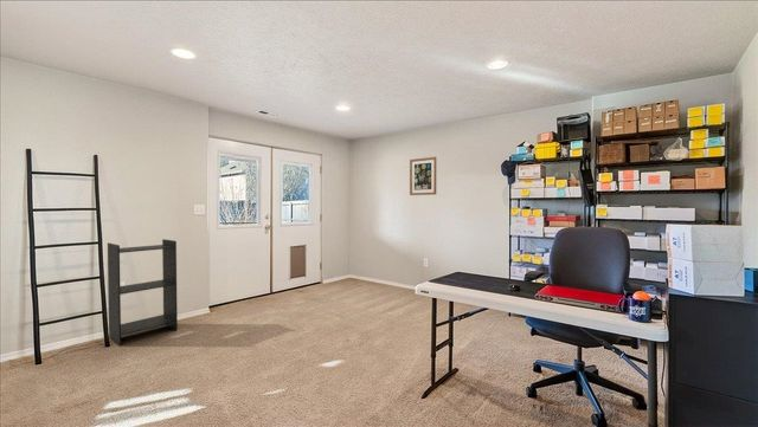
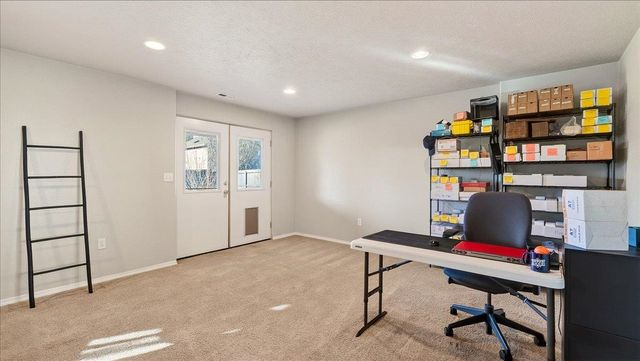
- wall art [409,156,437,196]
- bookshelf [107,238,179,347]
